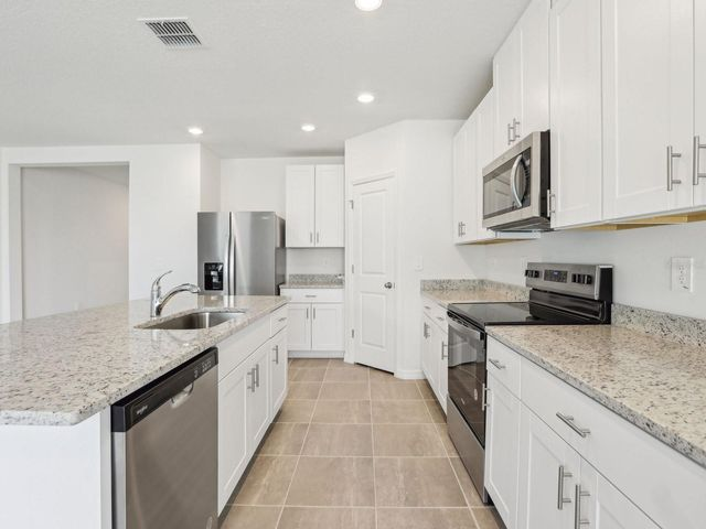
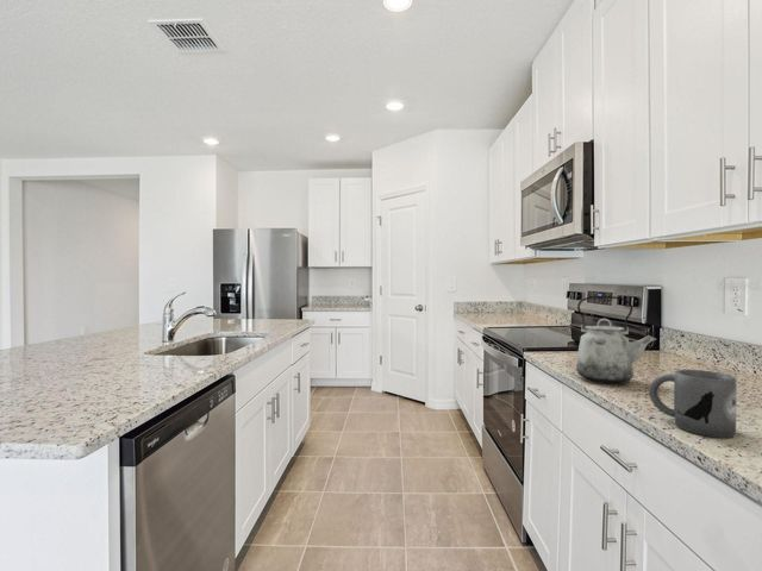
+ kettle [575,295,657,384]
+ mug [648,369,737,439]
